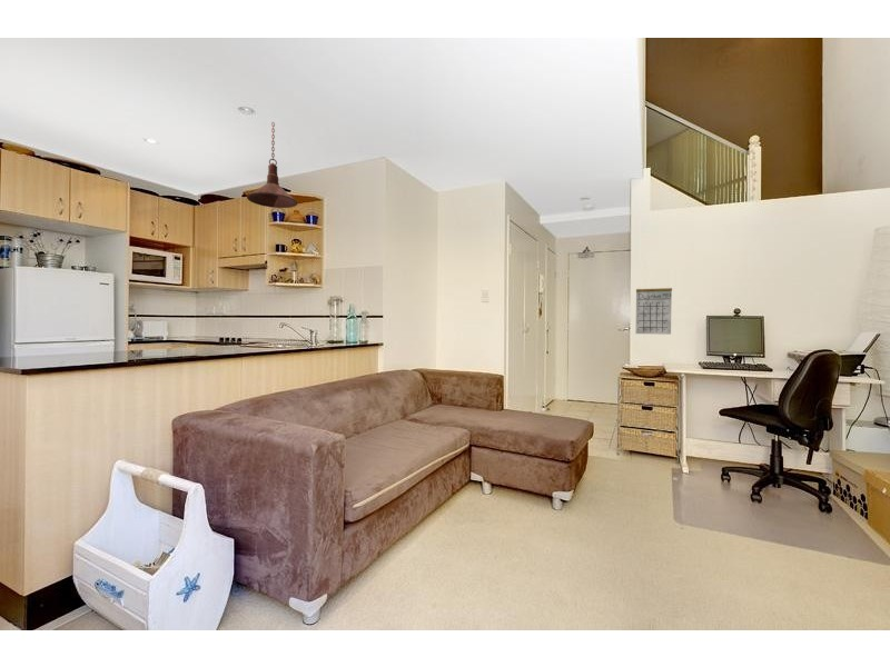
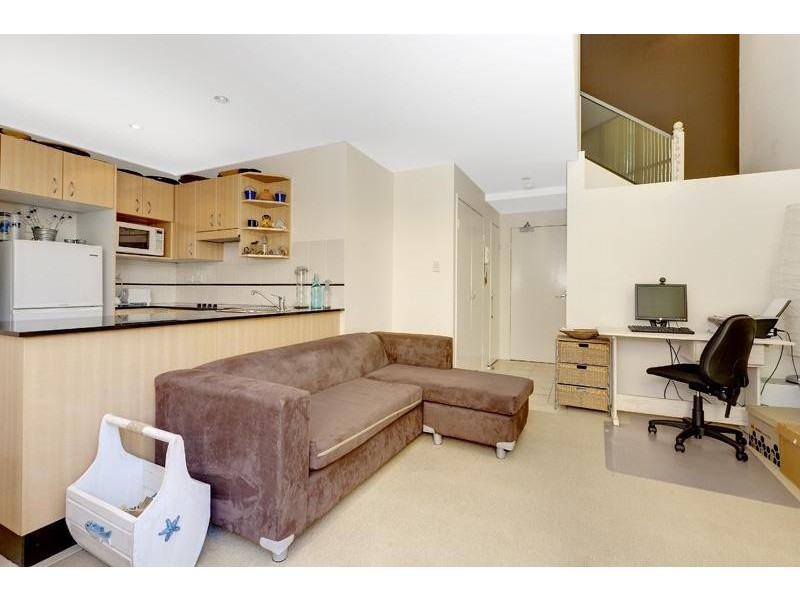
- pendant light [246,121,298,209]
- calendar [634,287,673,336]
